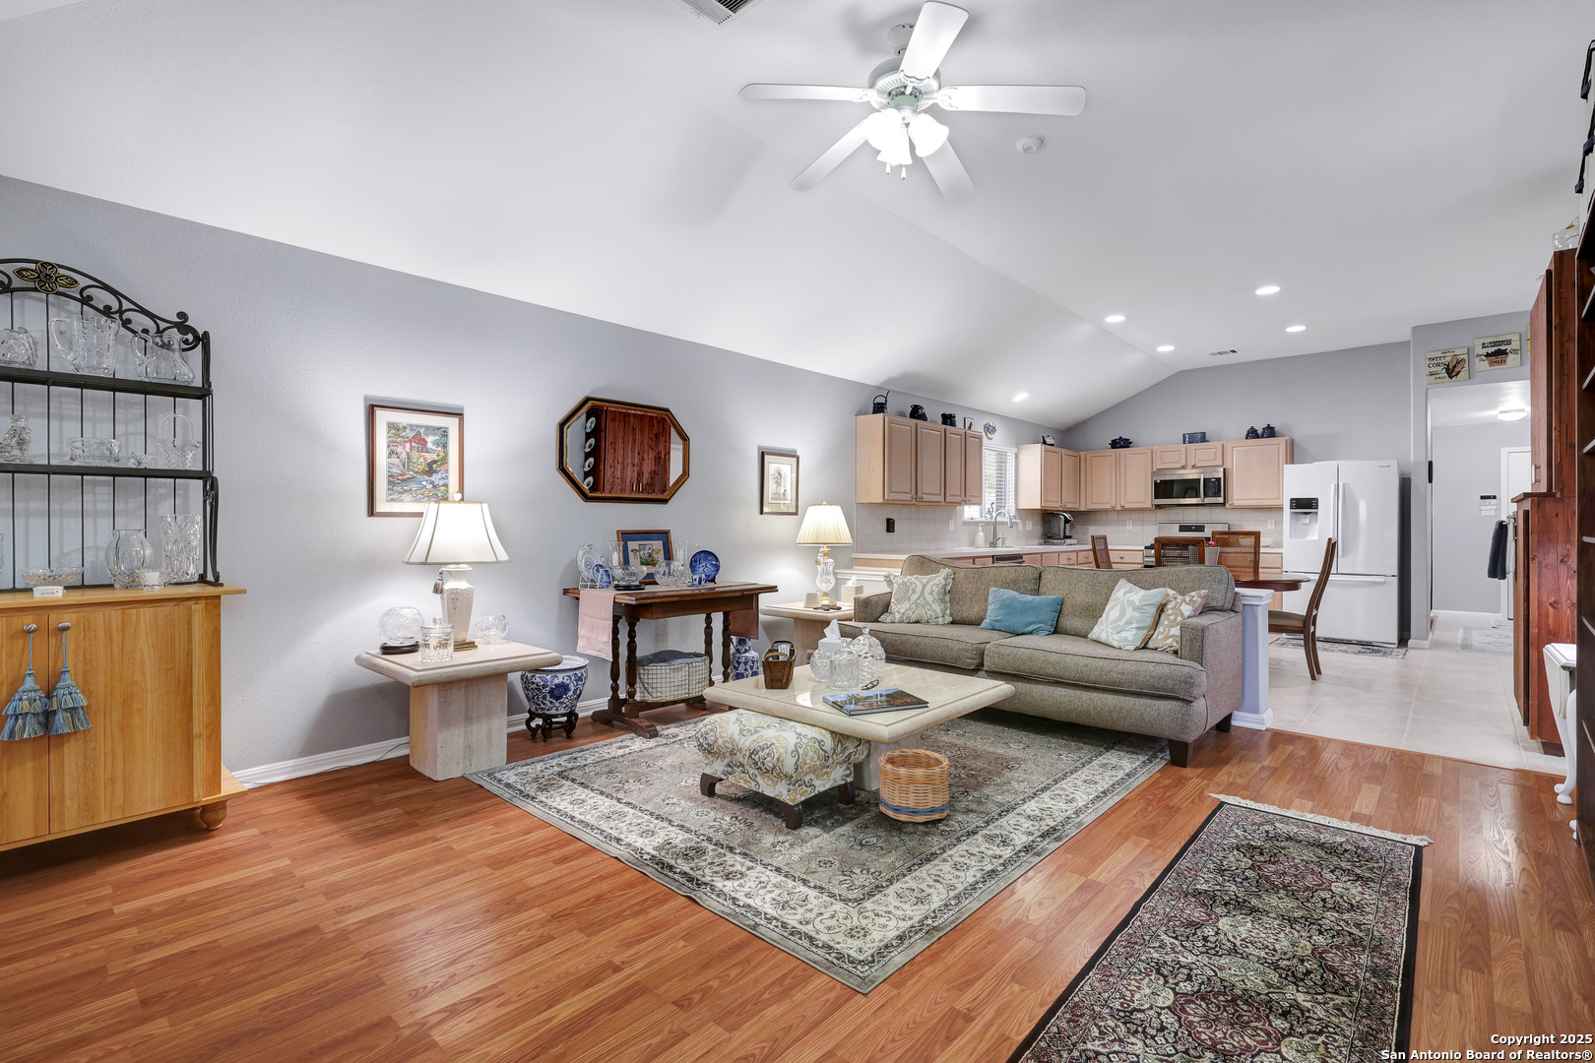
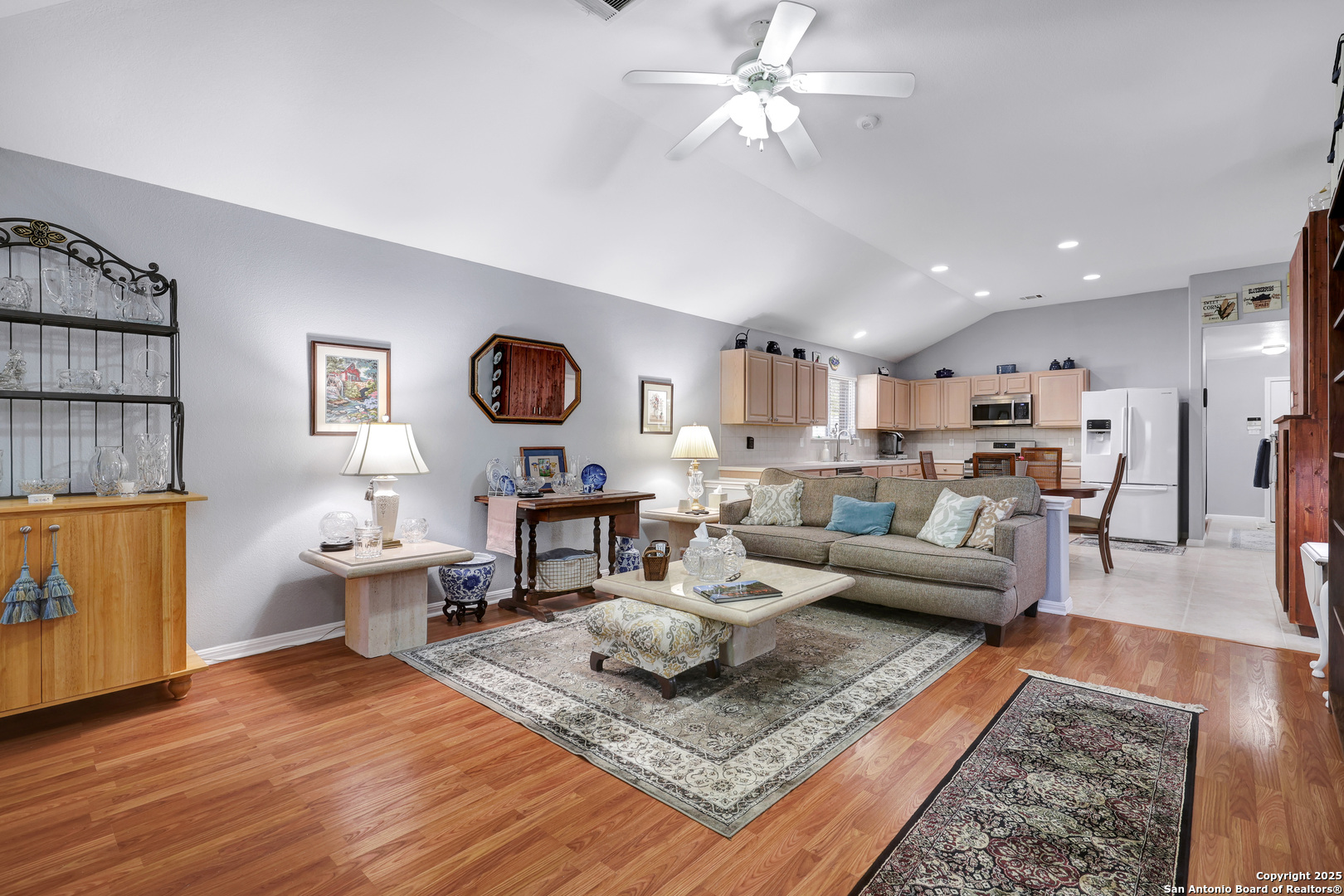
- basket [877,749,951,823]
